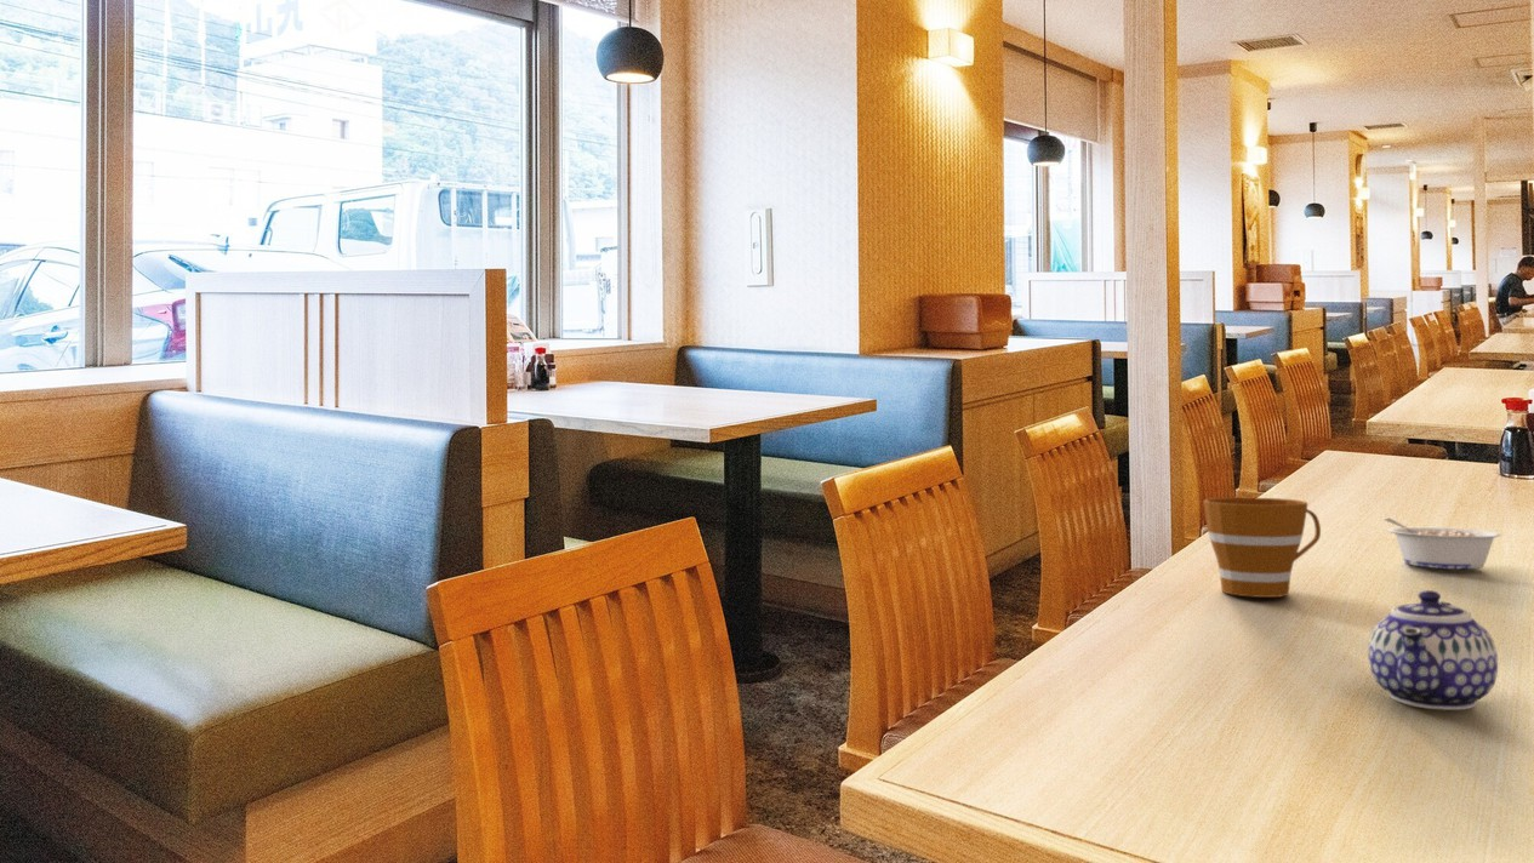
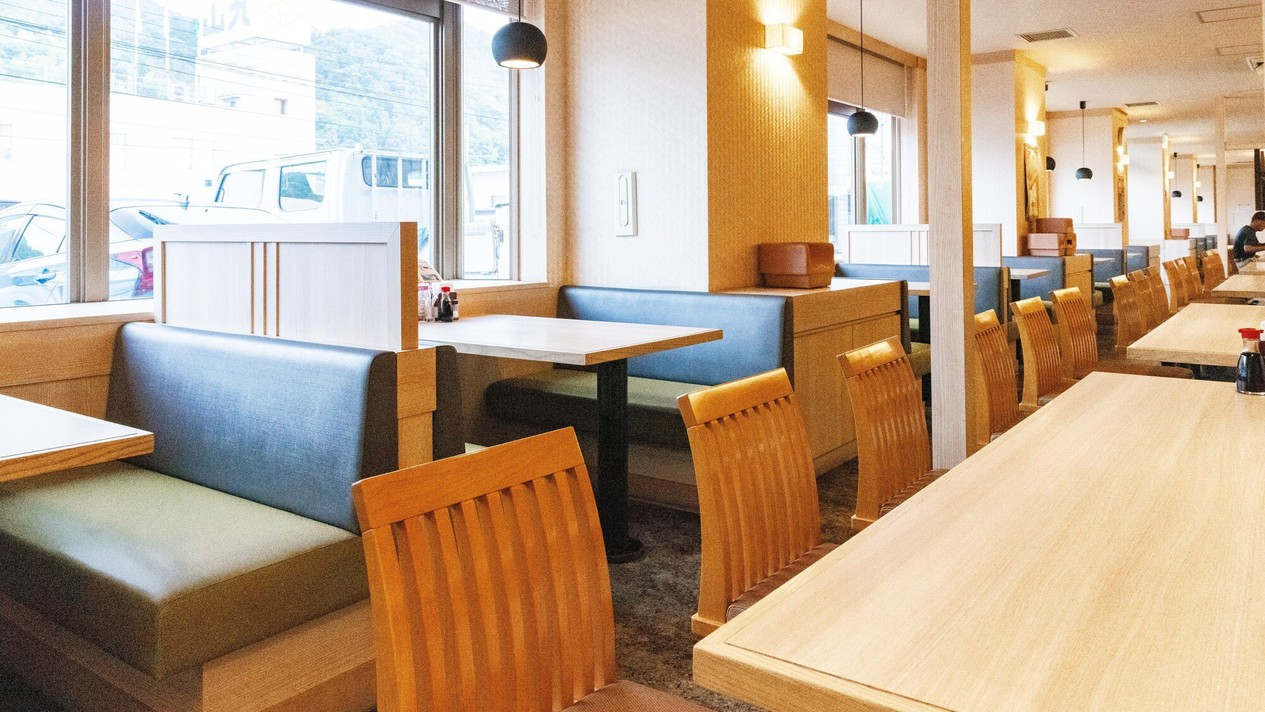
- cup [1202,497,1322,599]
- legume [1382,516,1504,571]
- teapot [1367,589,1499,711]
